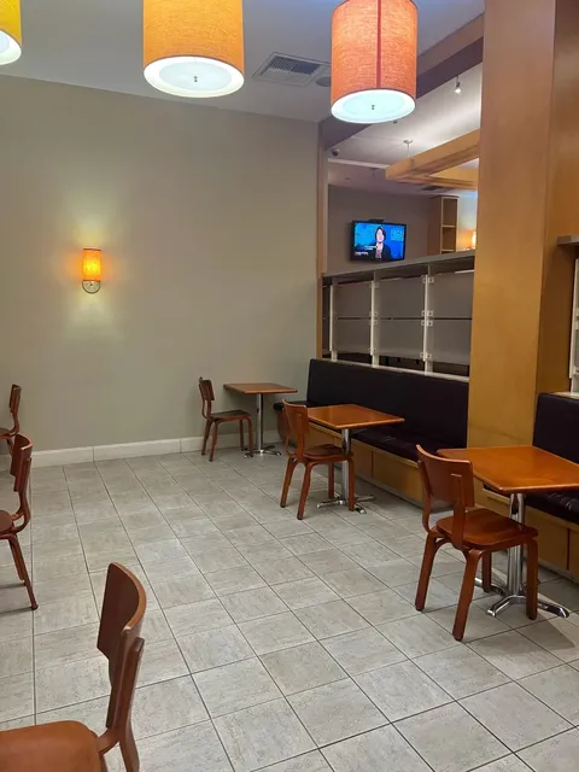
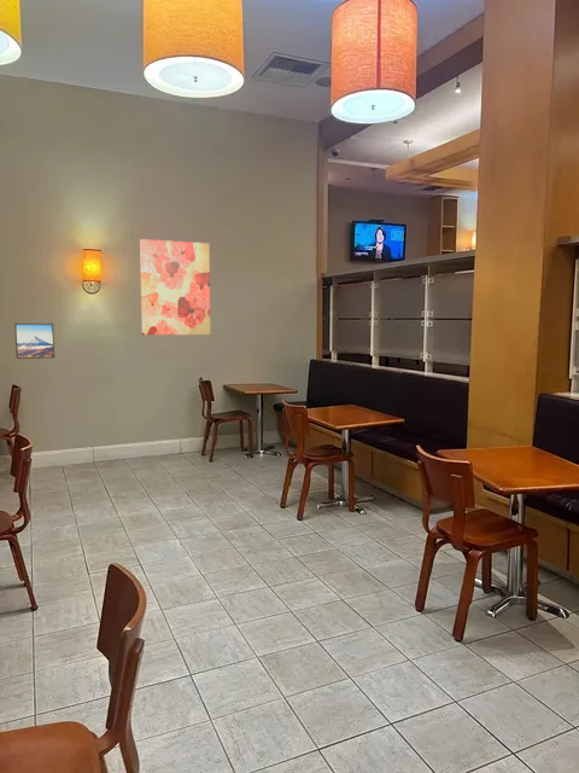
+ wall art [139,238,211,336]
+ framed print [13,322,55,360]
